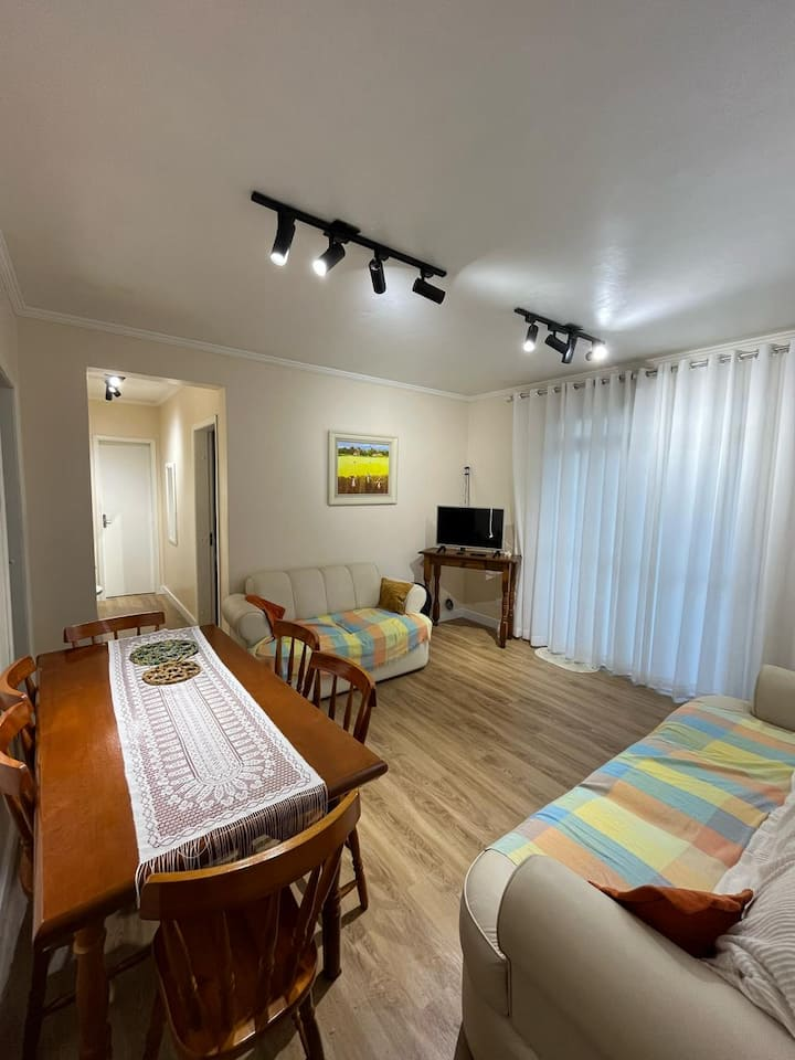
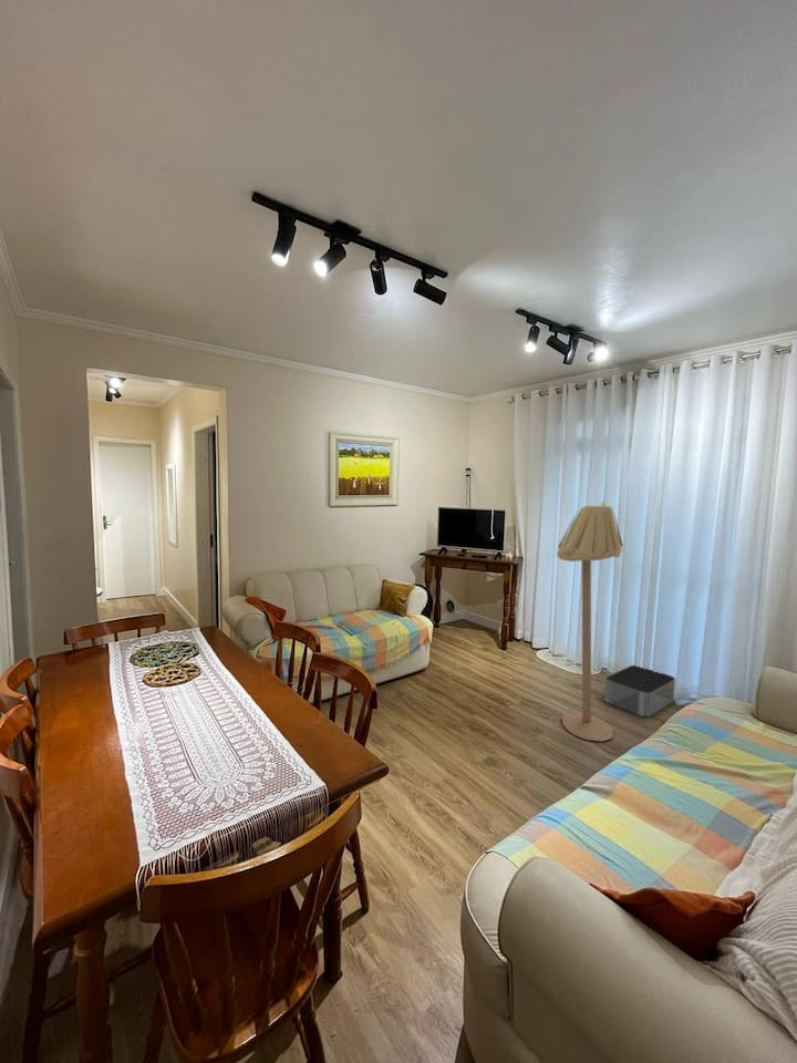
+ storage bin [603,664,676,718]
+ floor lamp [556,502,624,743]
